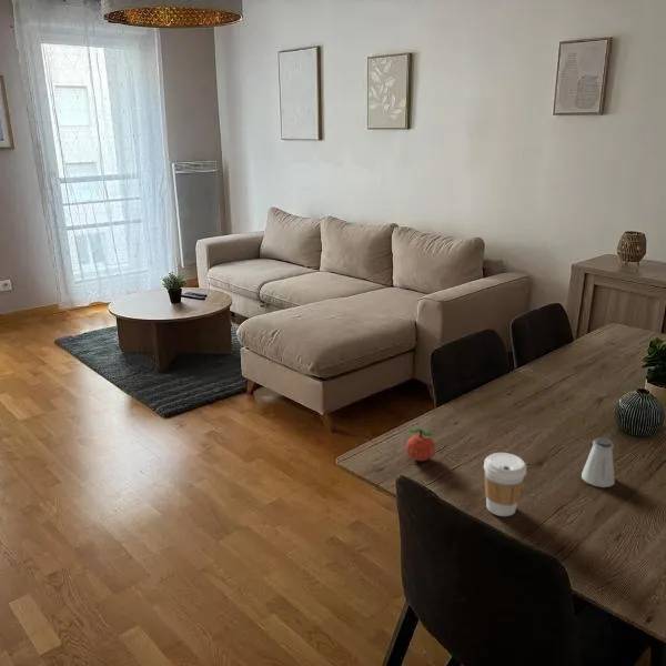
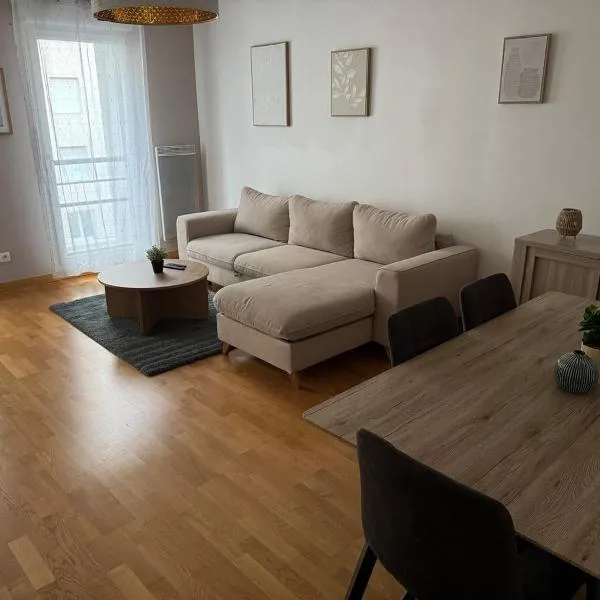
- apple [405,426,436,462]
- saltshaker [581,436,616,488]
- coffee cup [483,452,527,517]
